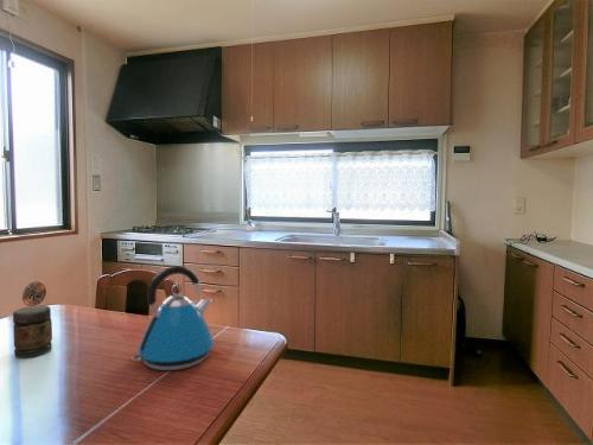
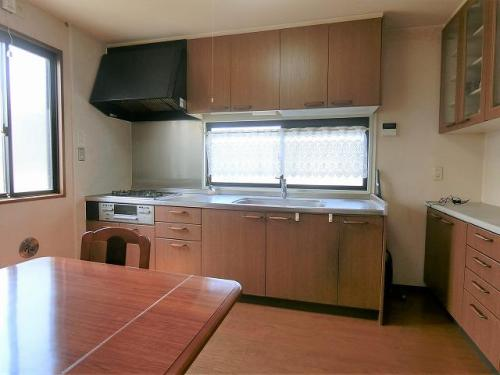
- jar [12,305,53,360]
- kettle [132,265,216,371]
